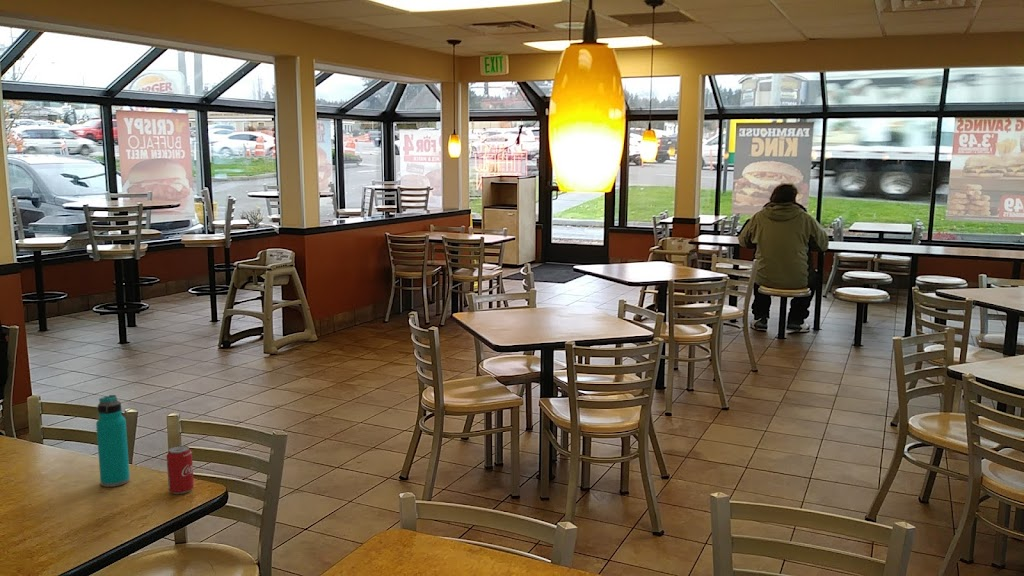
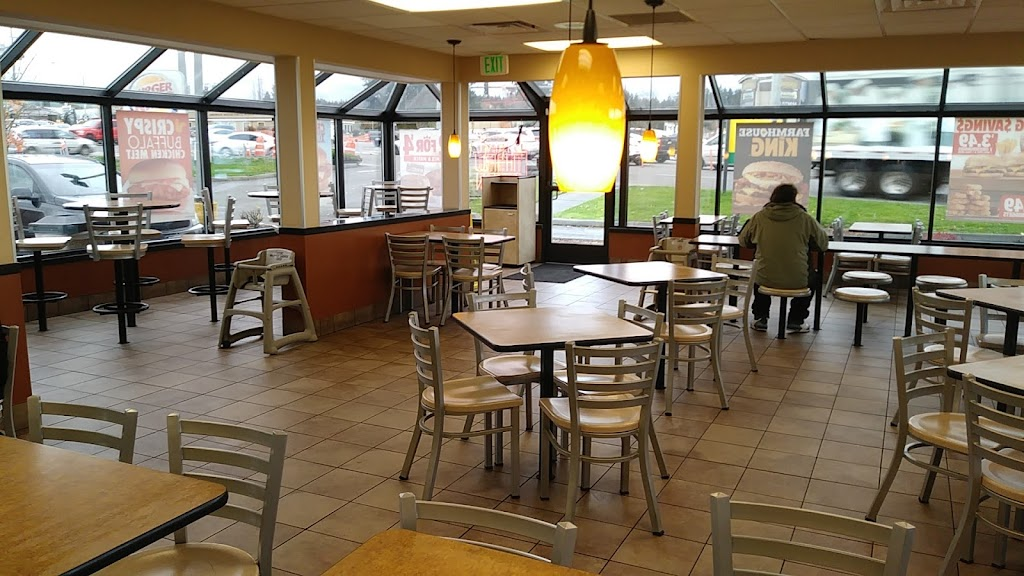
- beverage can [166,445,195,495]
- water bottle [95,394,131,488]
